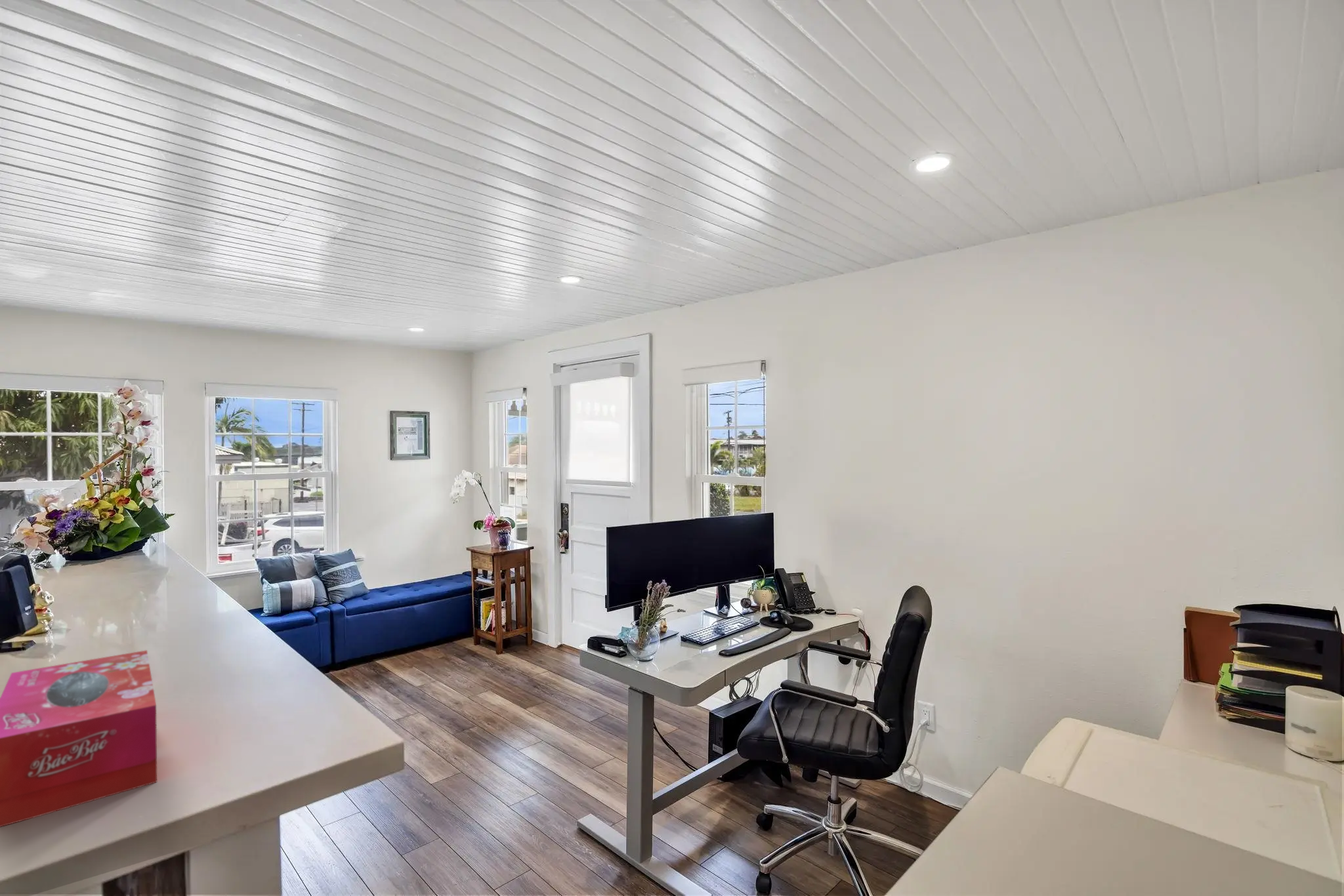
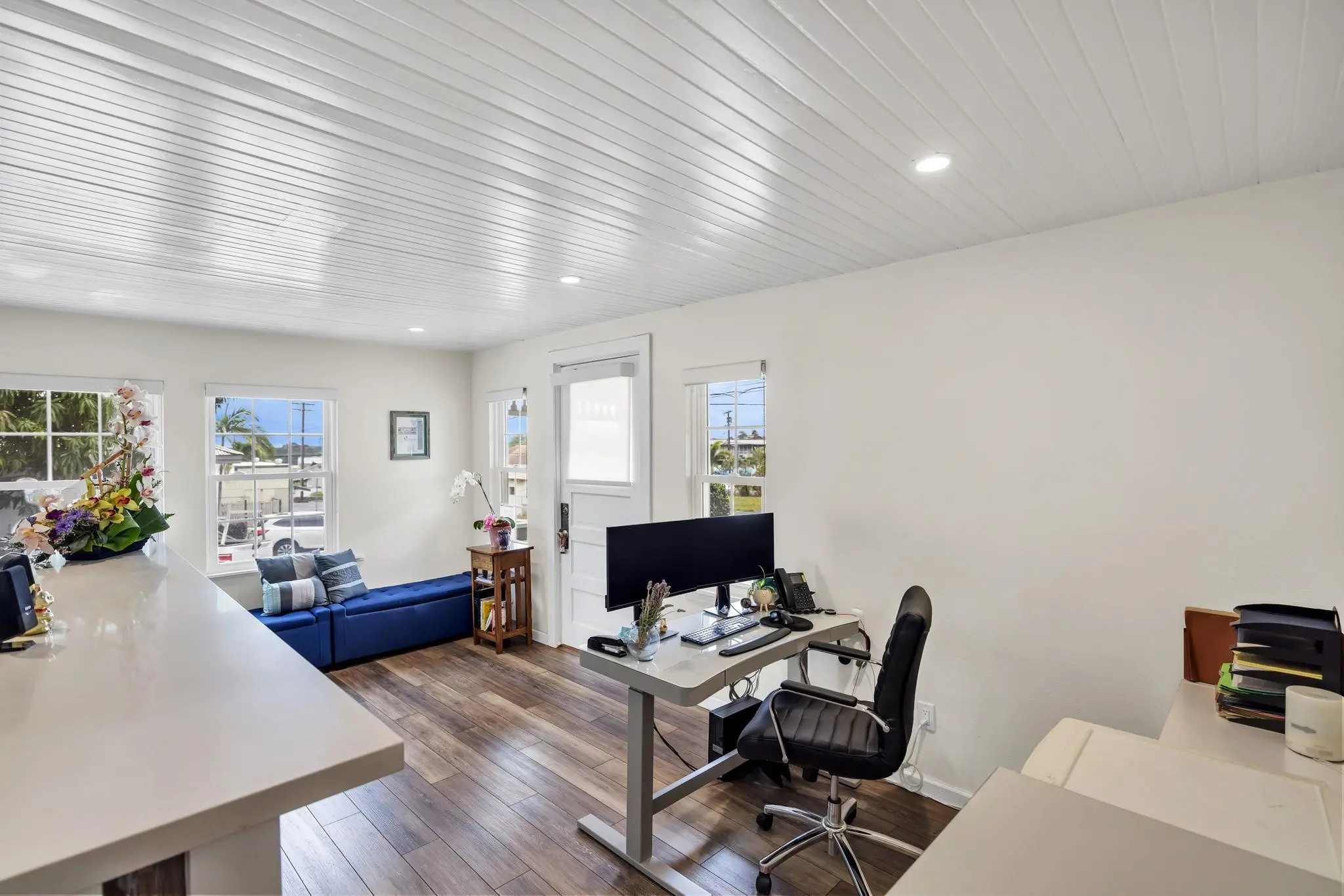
- tissue box [0,649,158,828]
